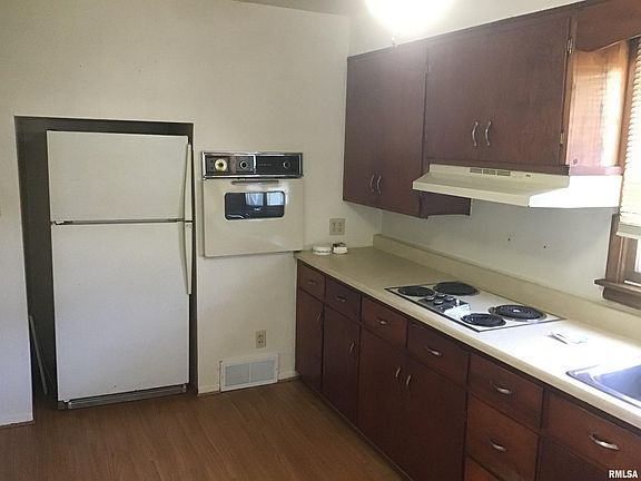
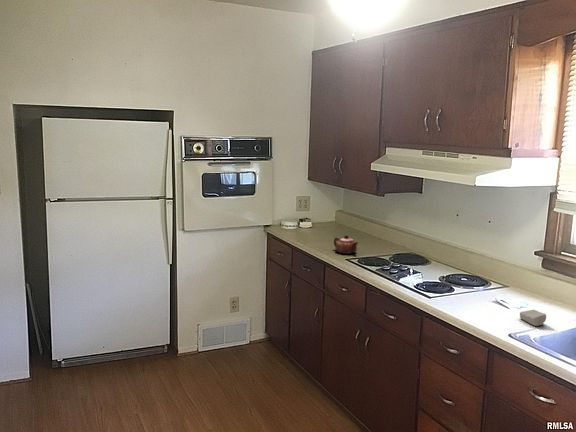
+ teapot [333,234,359,255]
+ soap bar [519,309,547,327]
